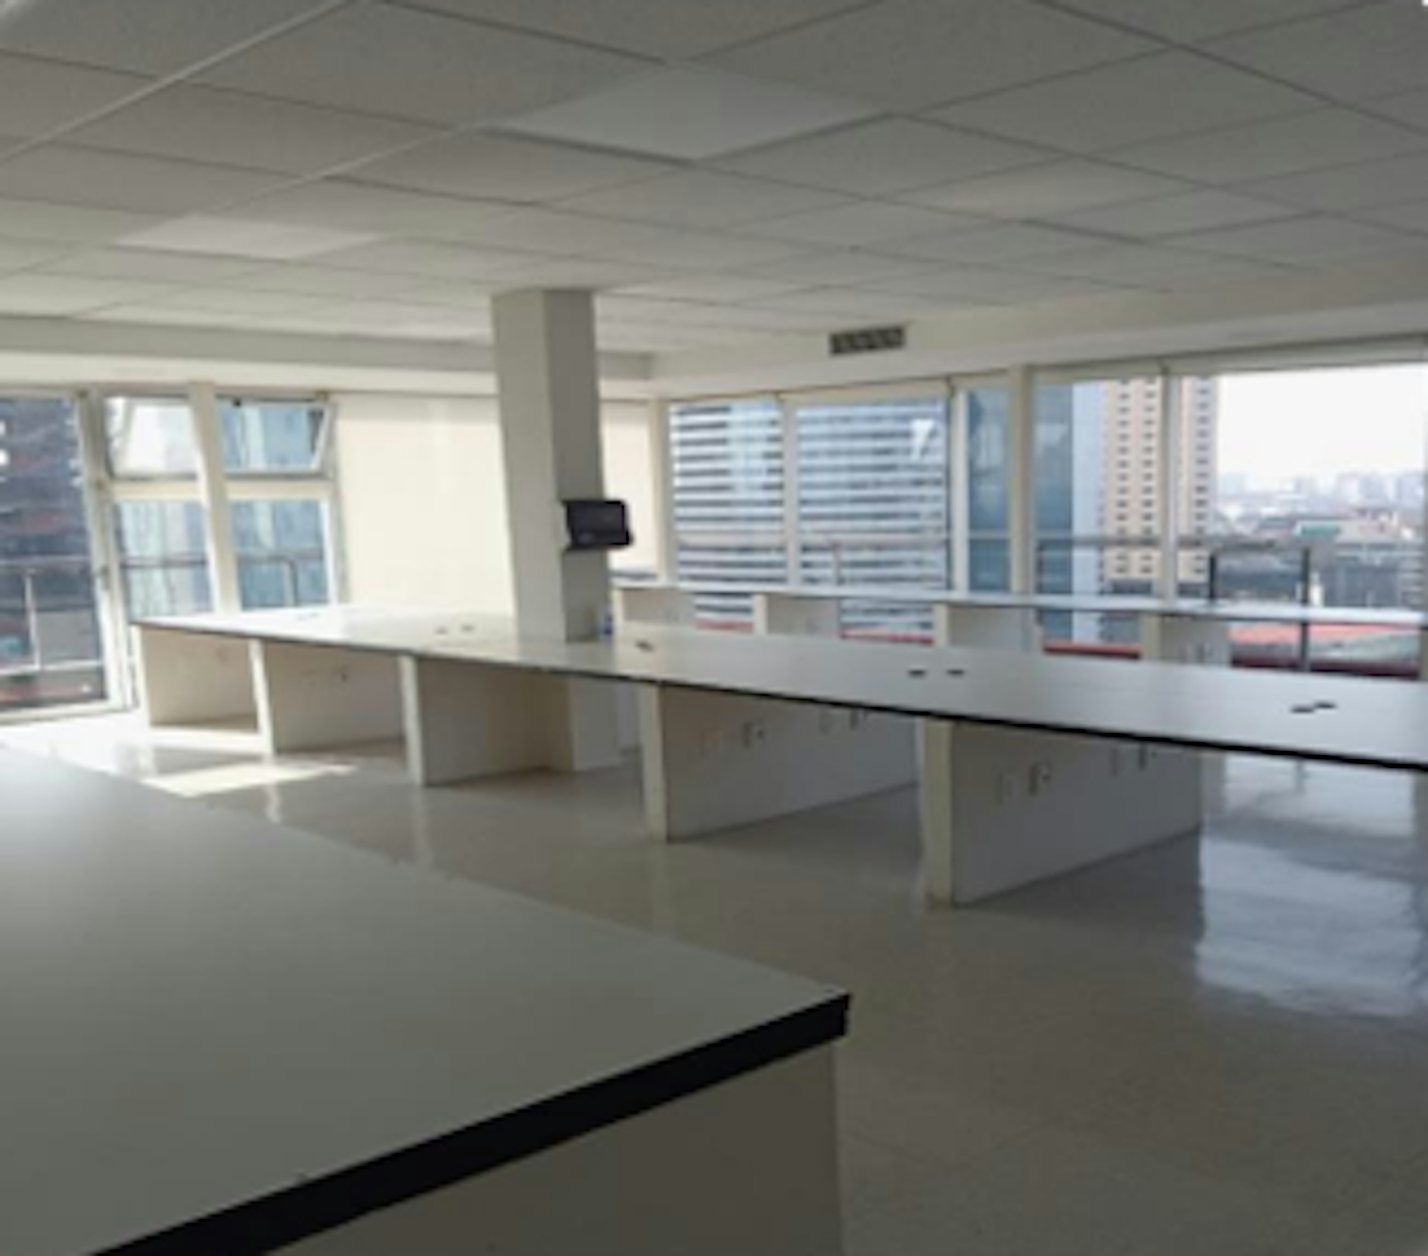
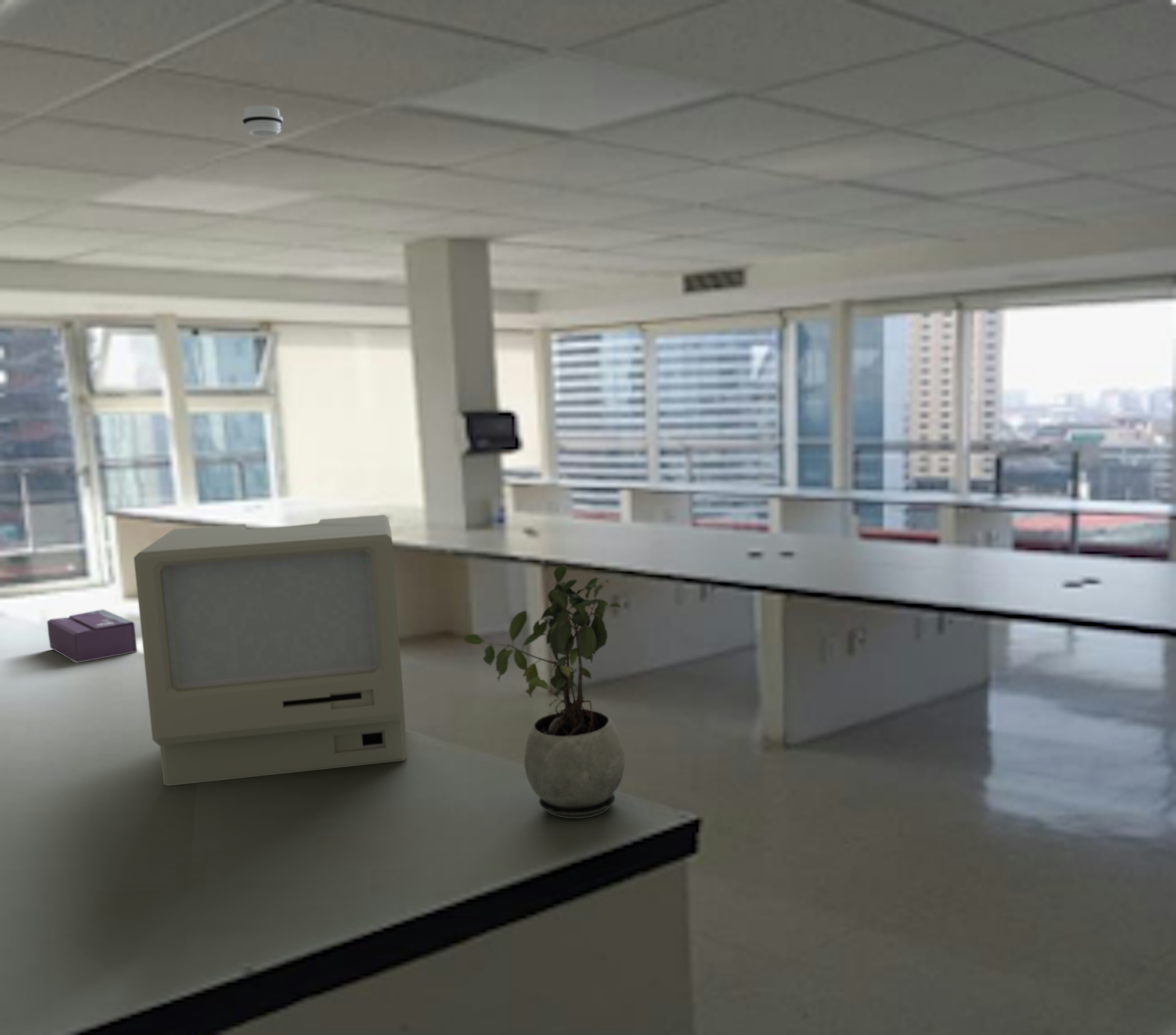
+ potted plant [462,565,625,819]
+ tissue box [47,609,138,663]
+ smoke detector [242,105,283,137]
+ computer monitor [134,514,408,786]
